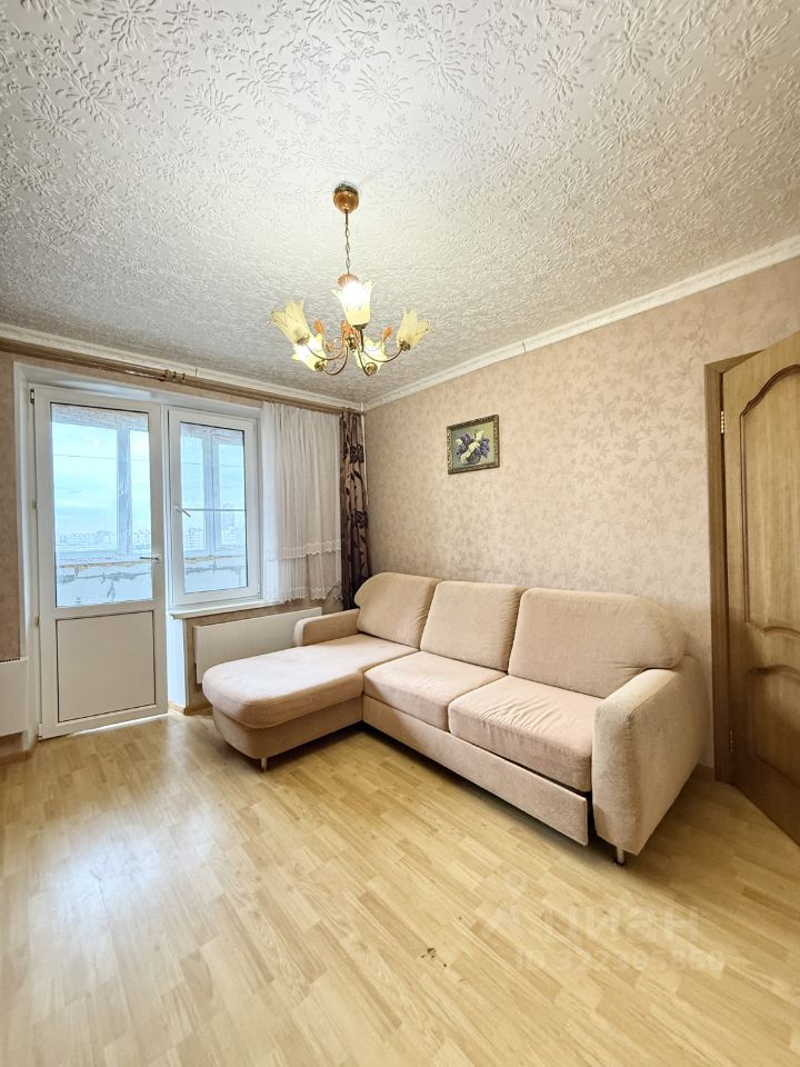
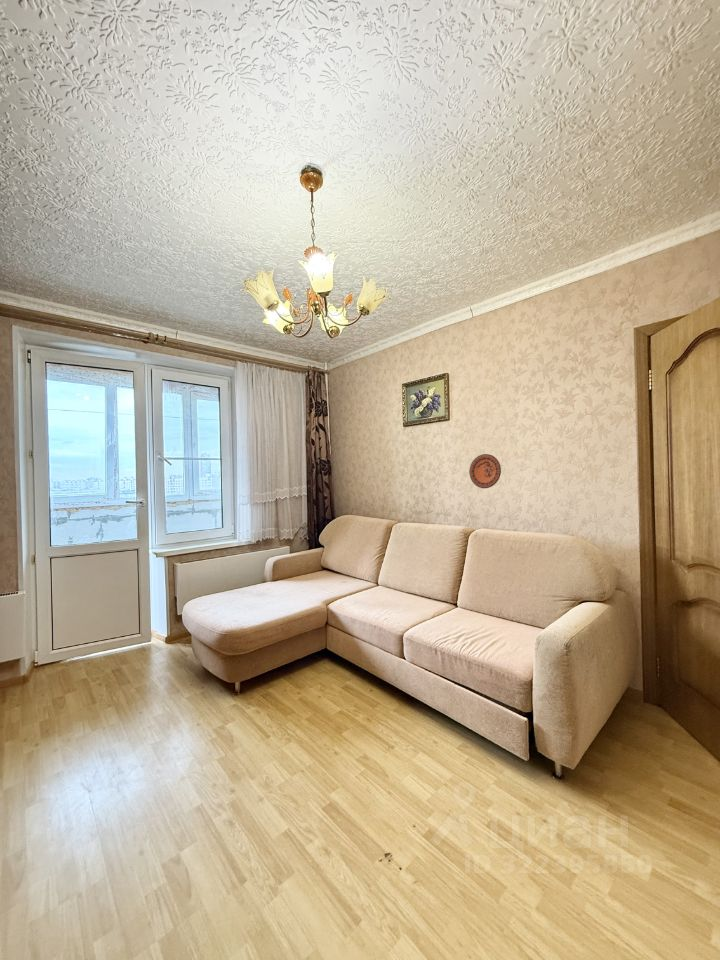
+ decorative plate [468,453,502,489]
